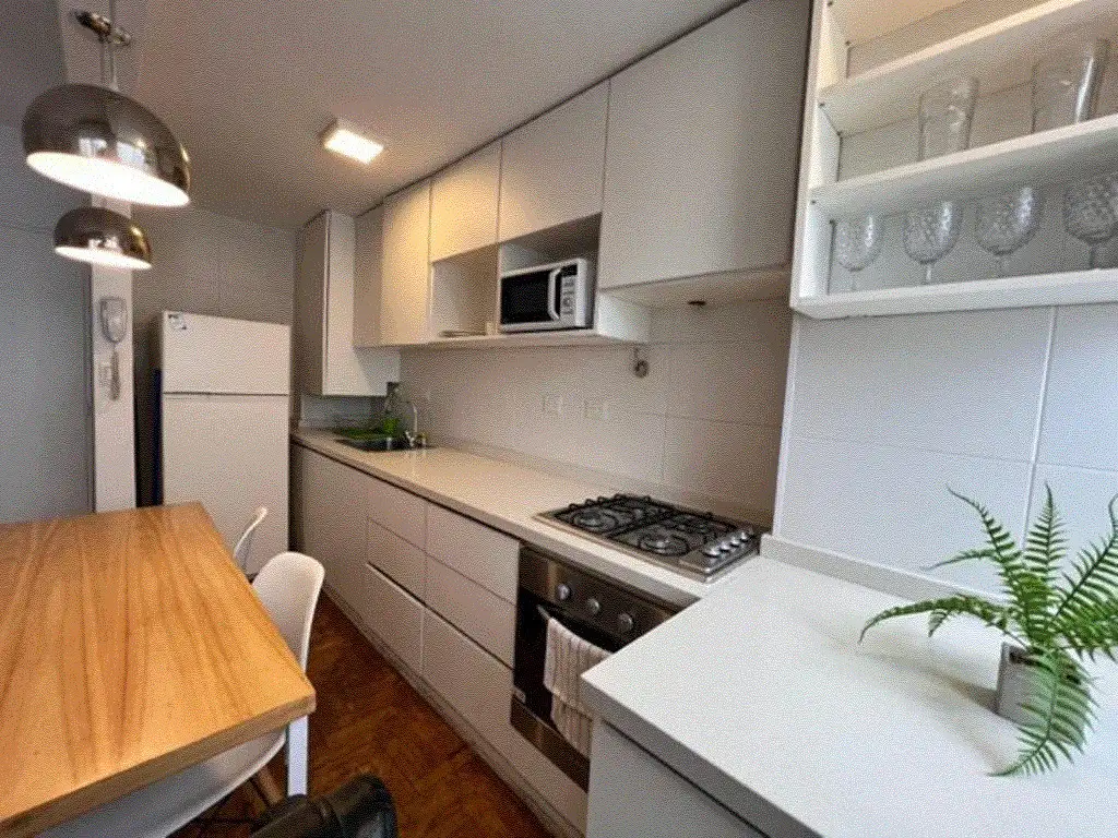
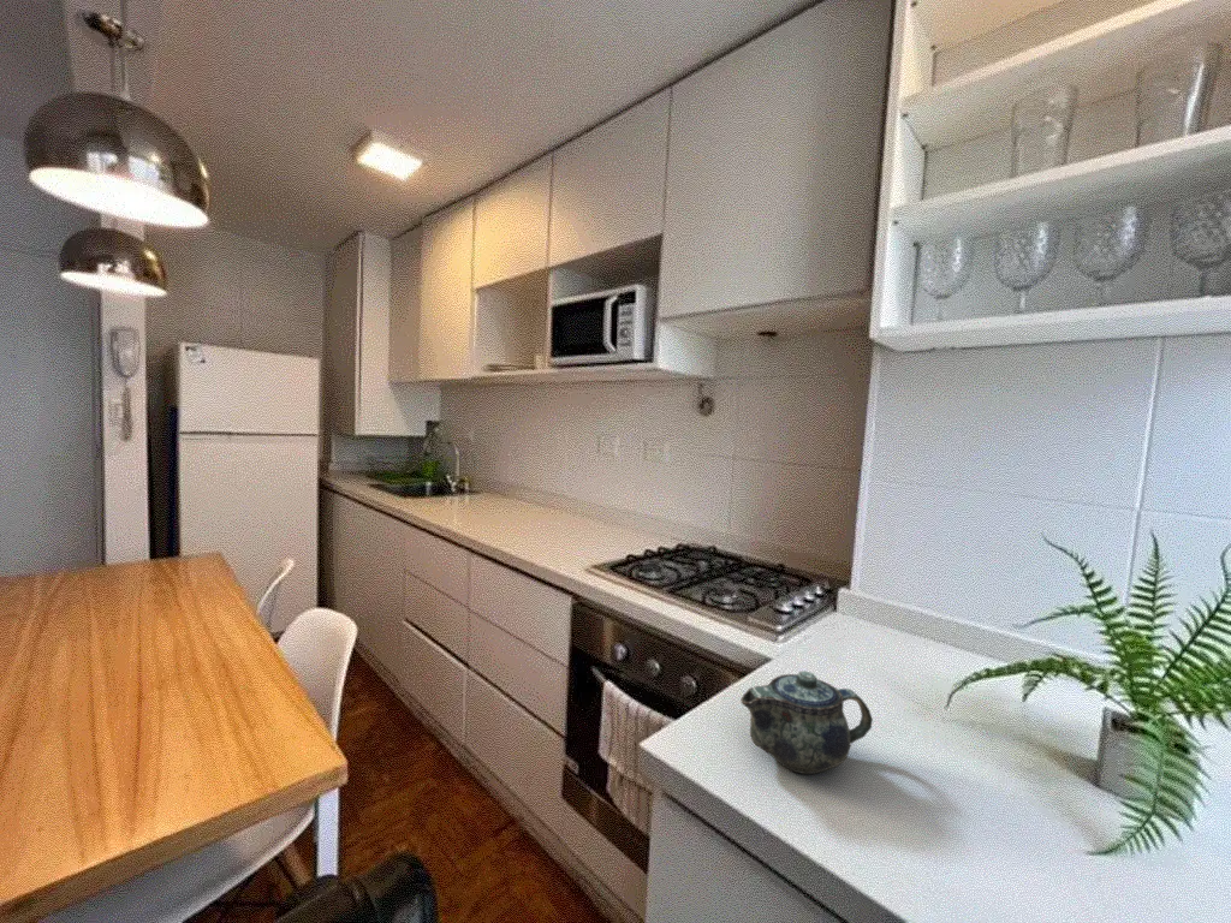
+ chinaware [739,669,874,775]
